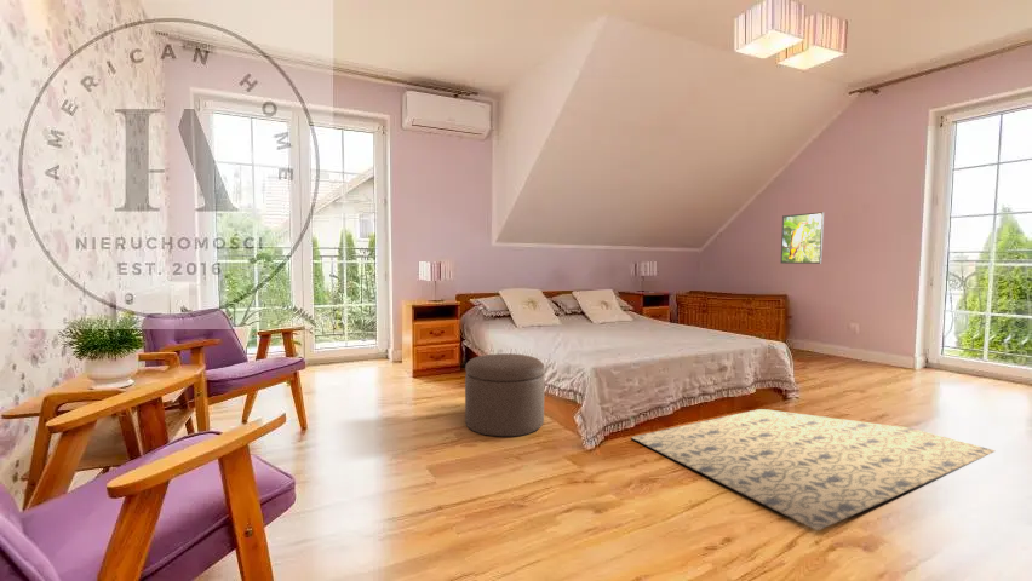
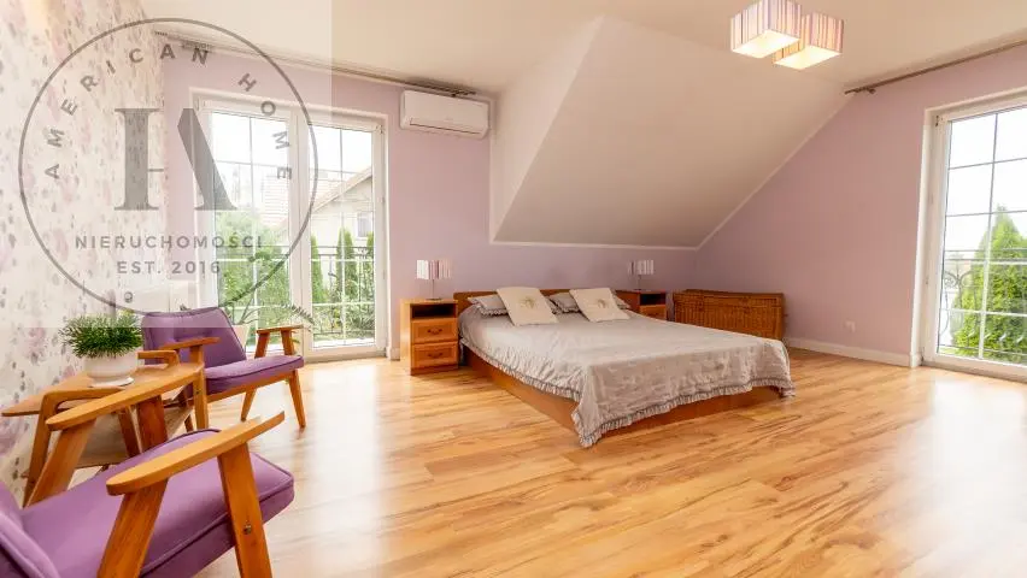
- rug [630,408,996,531]
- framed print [780,211,825,265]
- ottoman [464,352,545,437]
